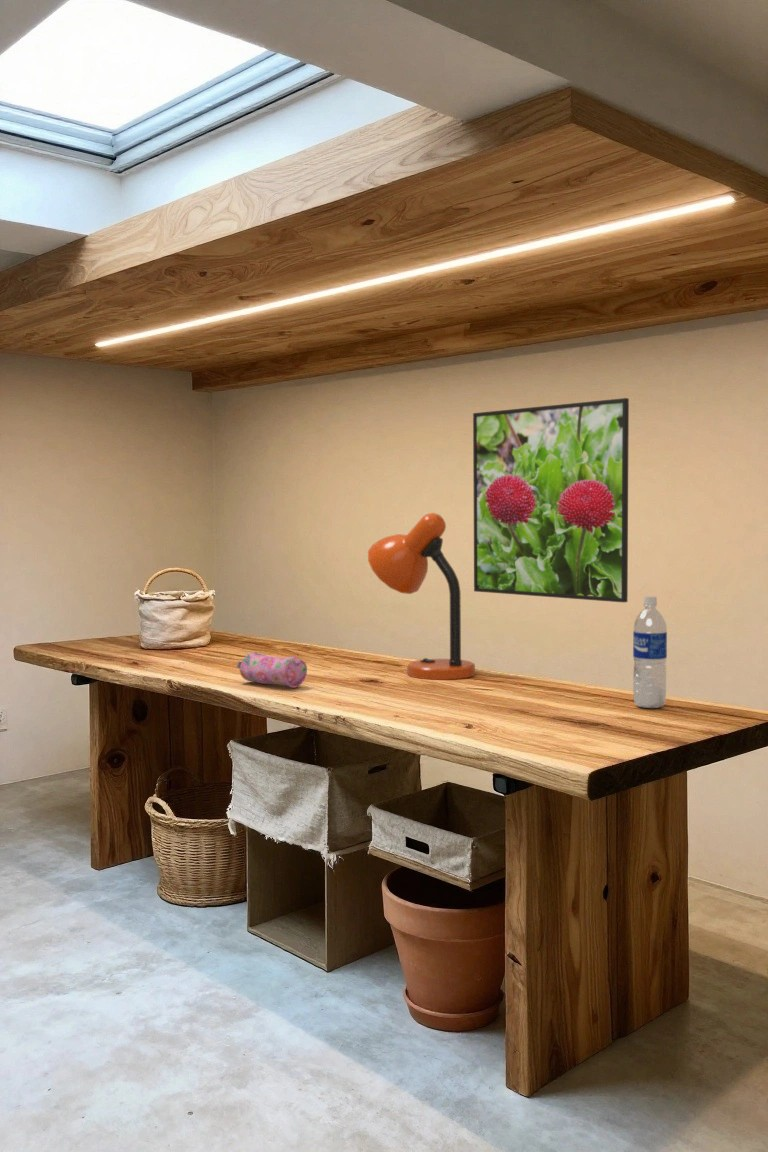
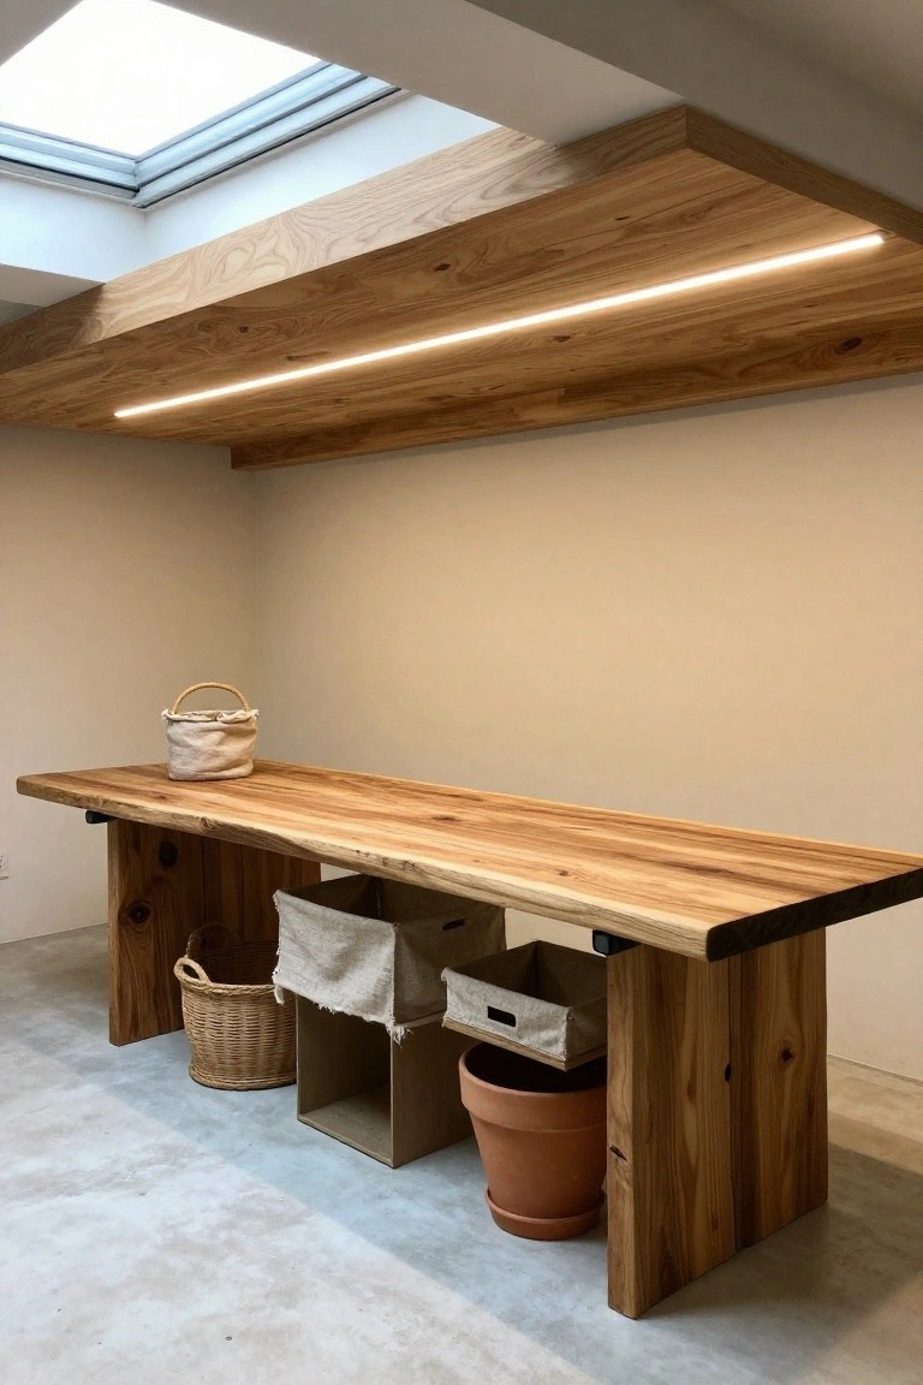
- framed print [472,397,630,603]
- water bottle [632,595,668,709]
- desk lamp [367,512,476,681]
- pencil case [236,650,308,689]
